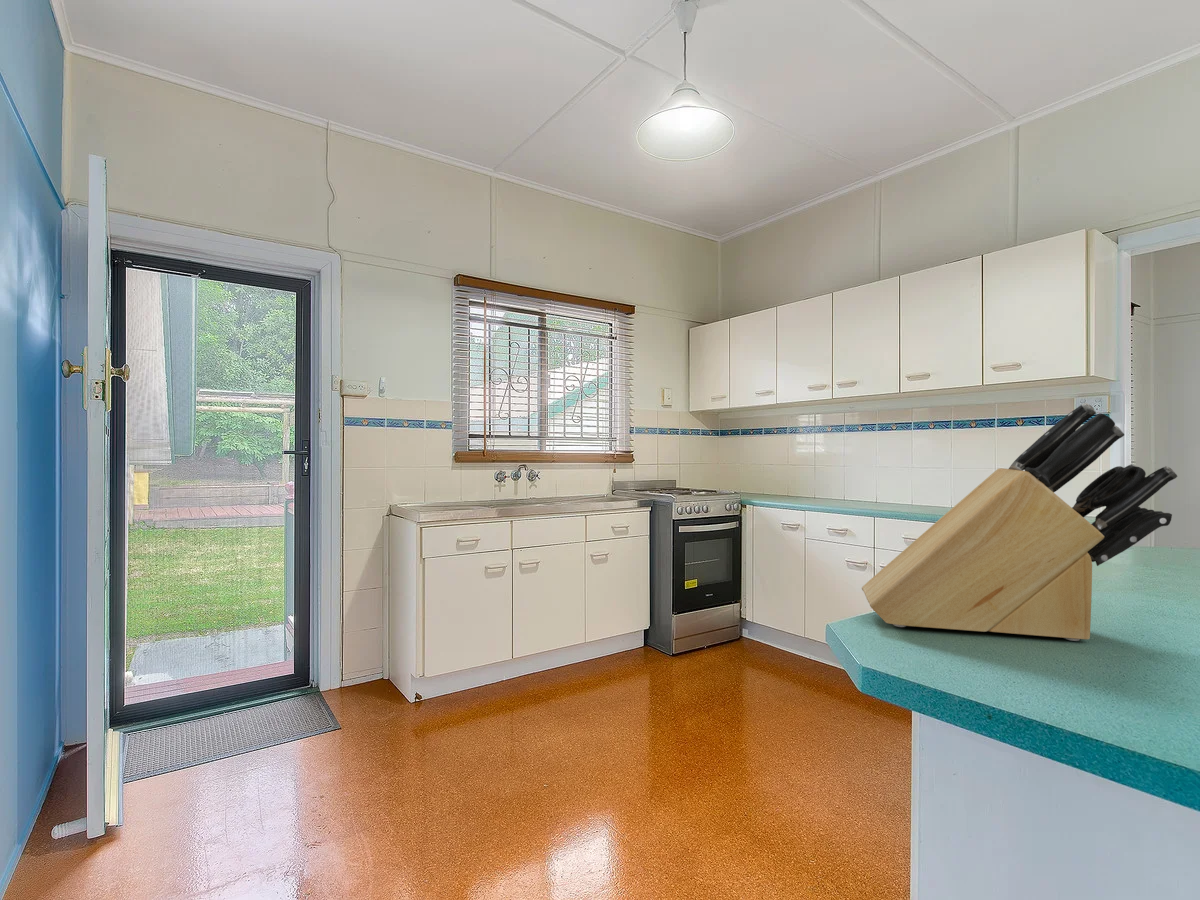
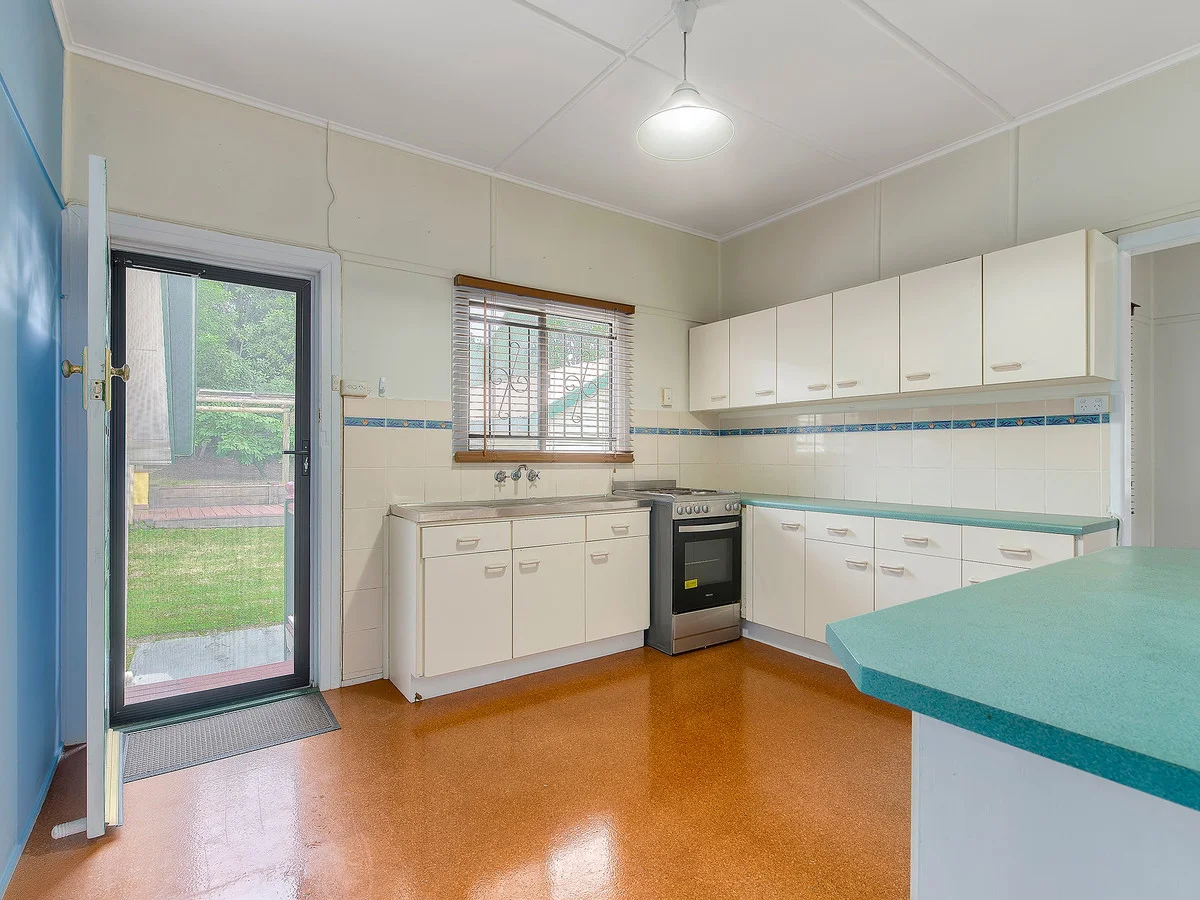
- knife block [861,402,1179,642]
